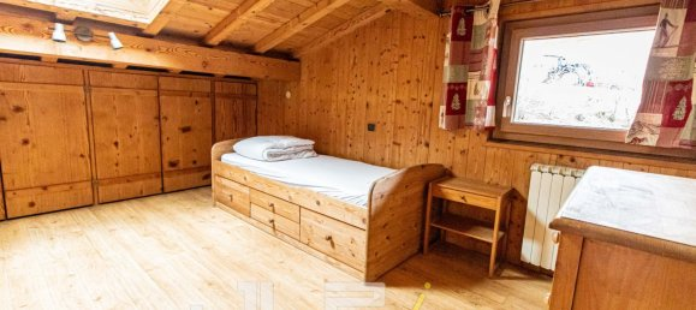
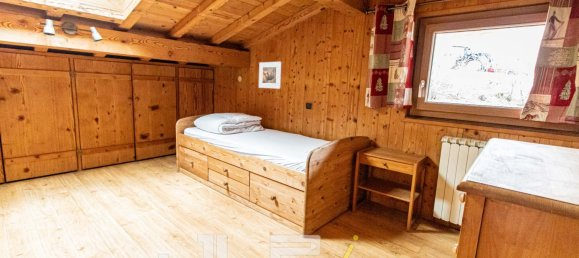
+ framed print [258,61,282,89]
